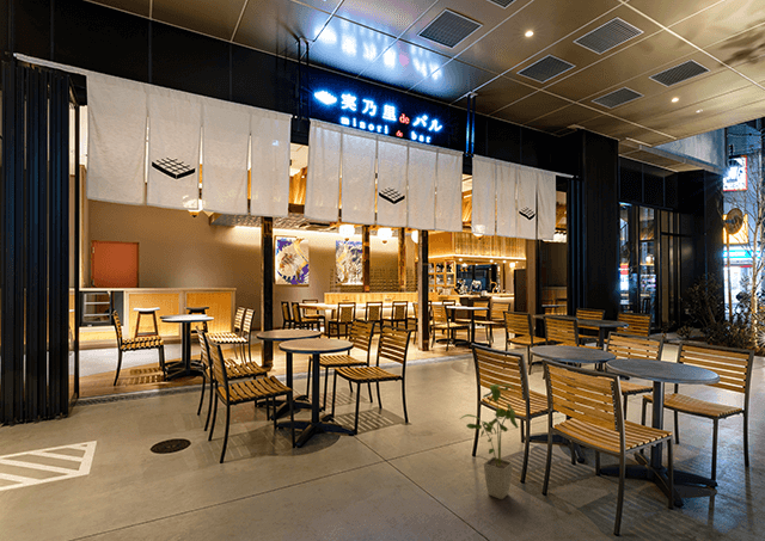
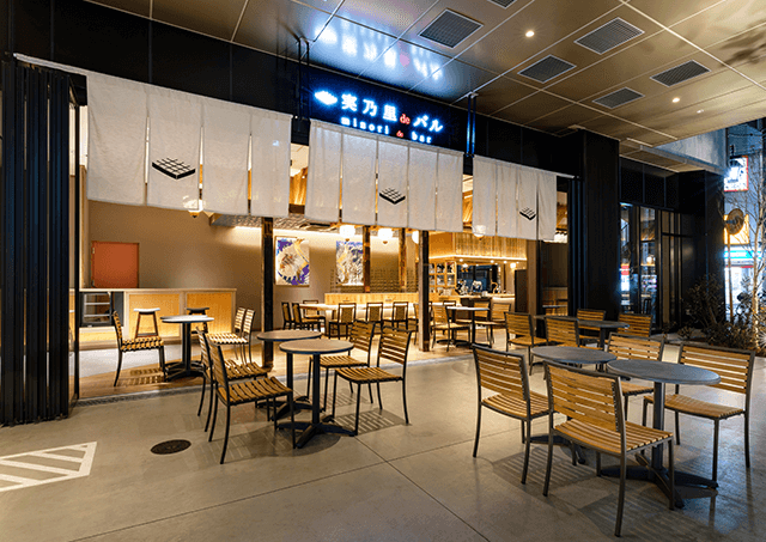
- house plant [459,383,519,500]
